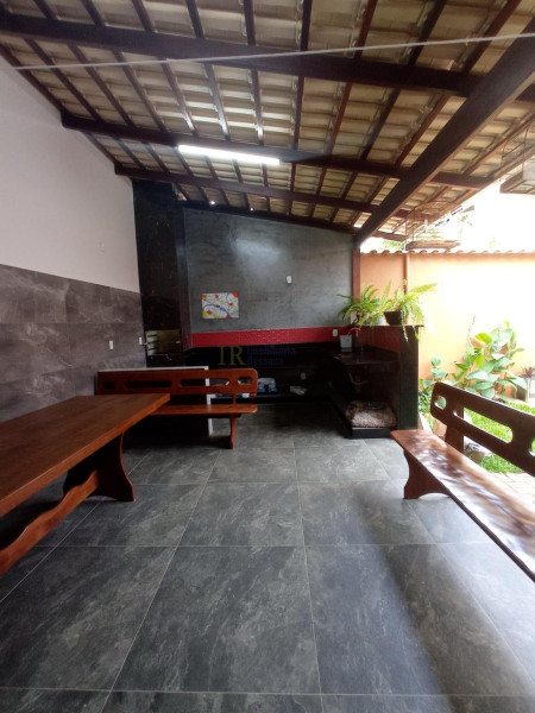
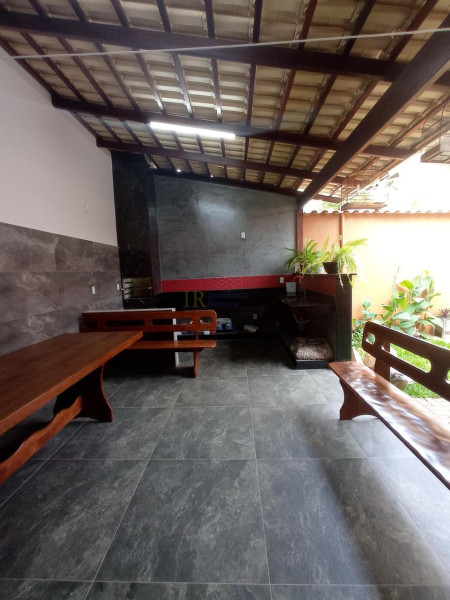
- wall art [200,291,240,321]
